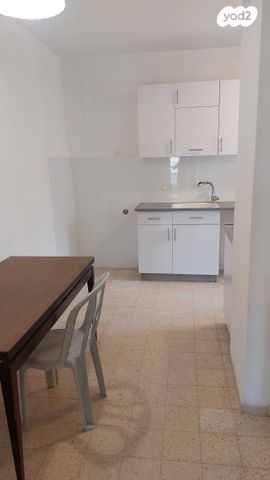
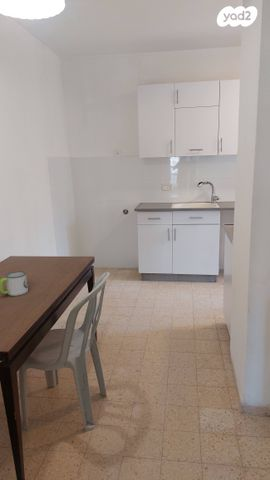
+ mug [0,270,29,297]
